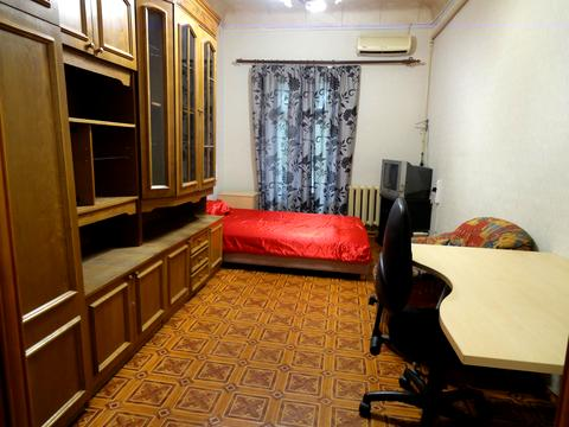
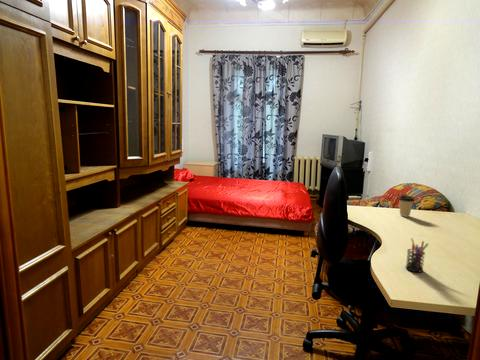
+ pen holder [405,237,430,273]
+ coffee cup [397,194,415,218]
